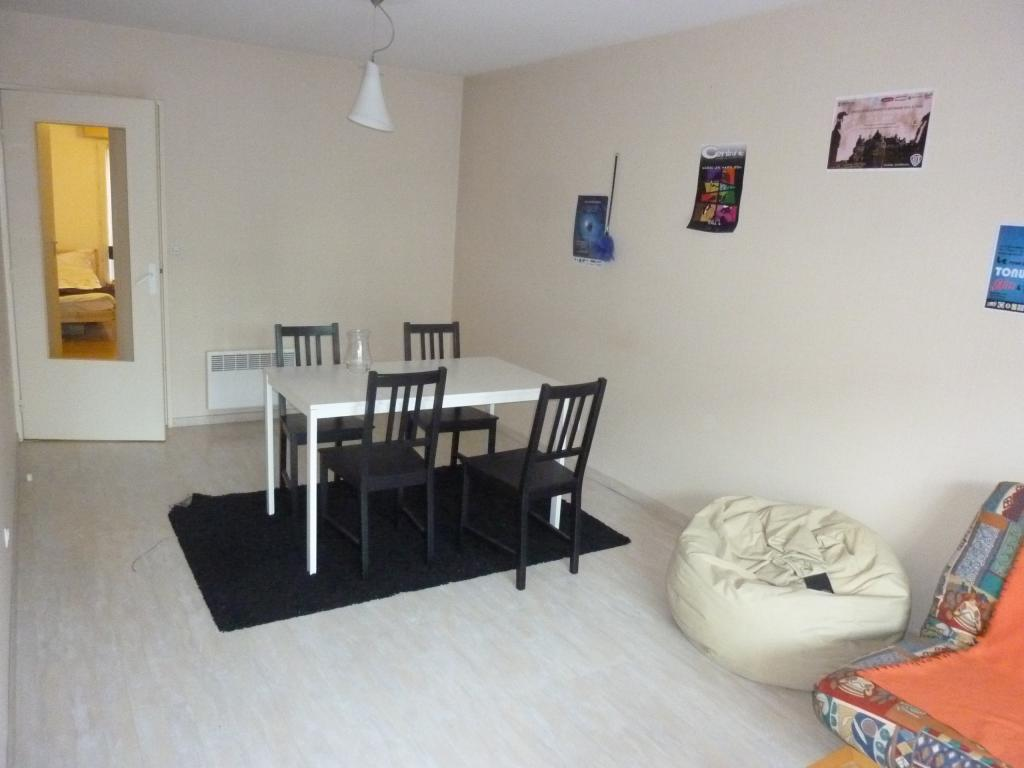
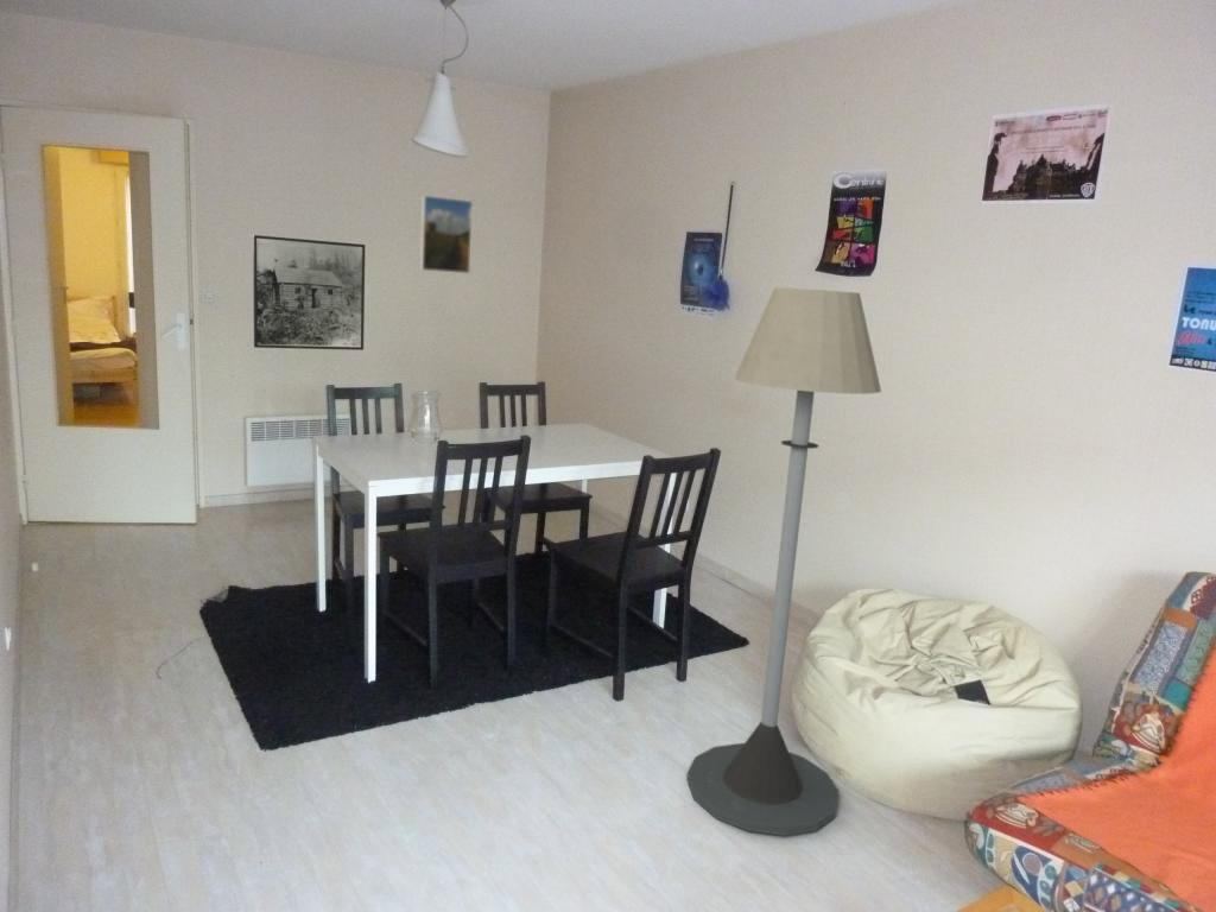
+ floor lamp [685,286,882,837]
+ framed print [252,234,366,352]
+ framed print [419,194,474,274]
